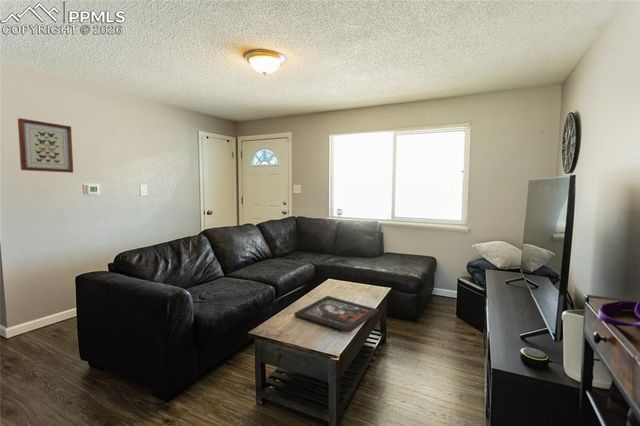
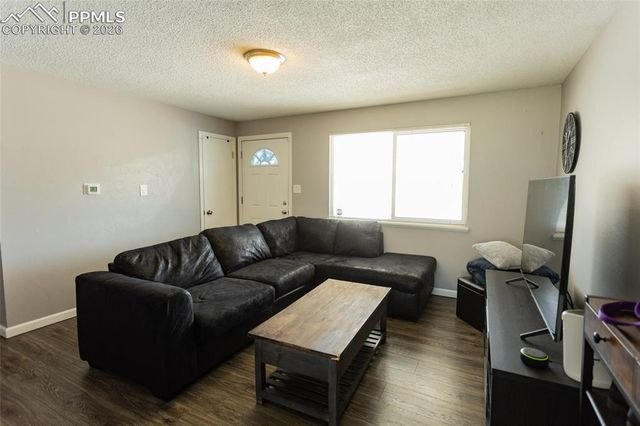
- wall art [17,117,74,174]
- religious icon [293,295,380,333]
